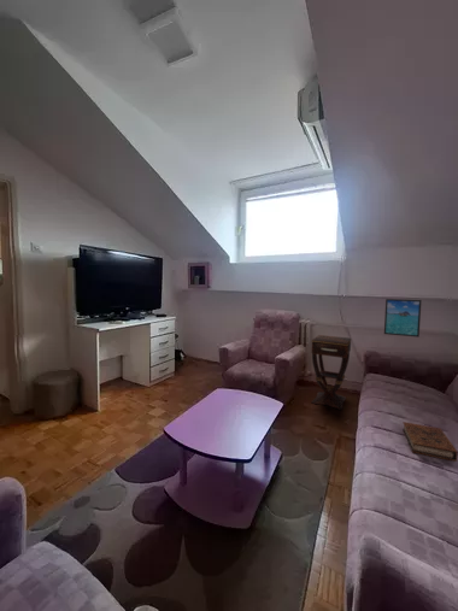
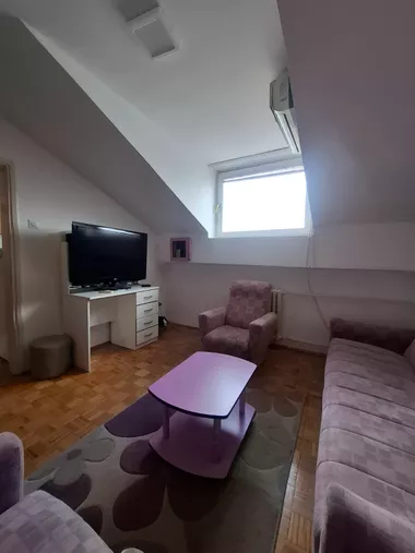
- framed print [383,298,422,339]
- side table [310,334,353,411]
- book [401,421,458,463]
